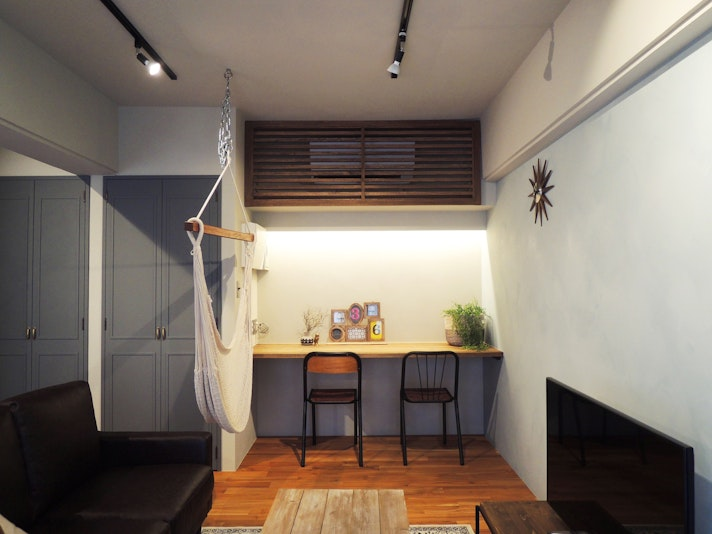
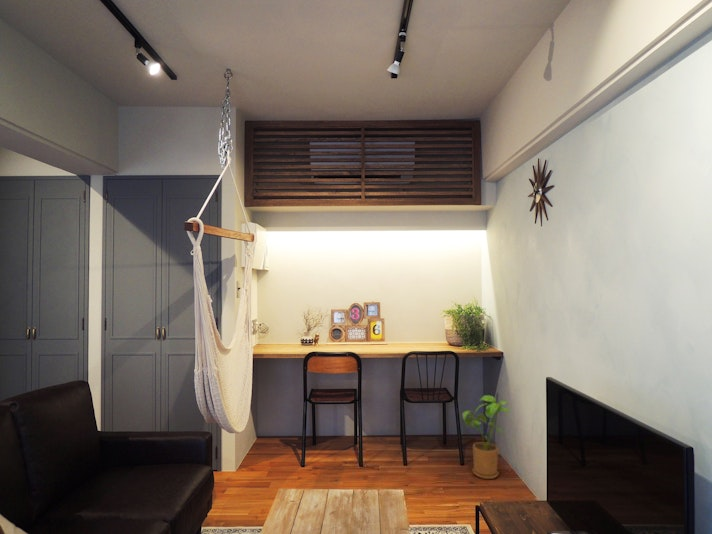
+ house plant [462,394,512,480]
